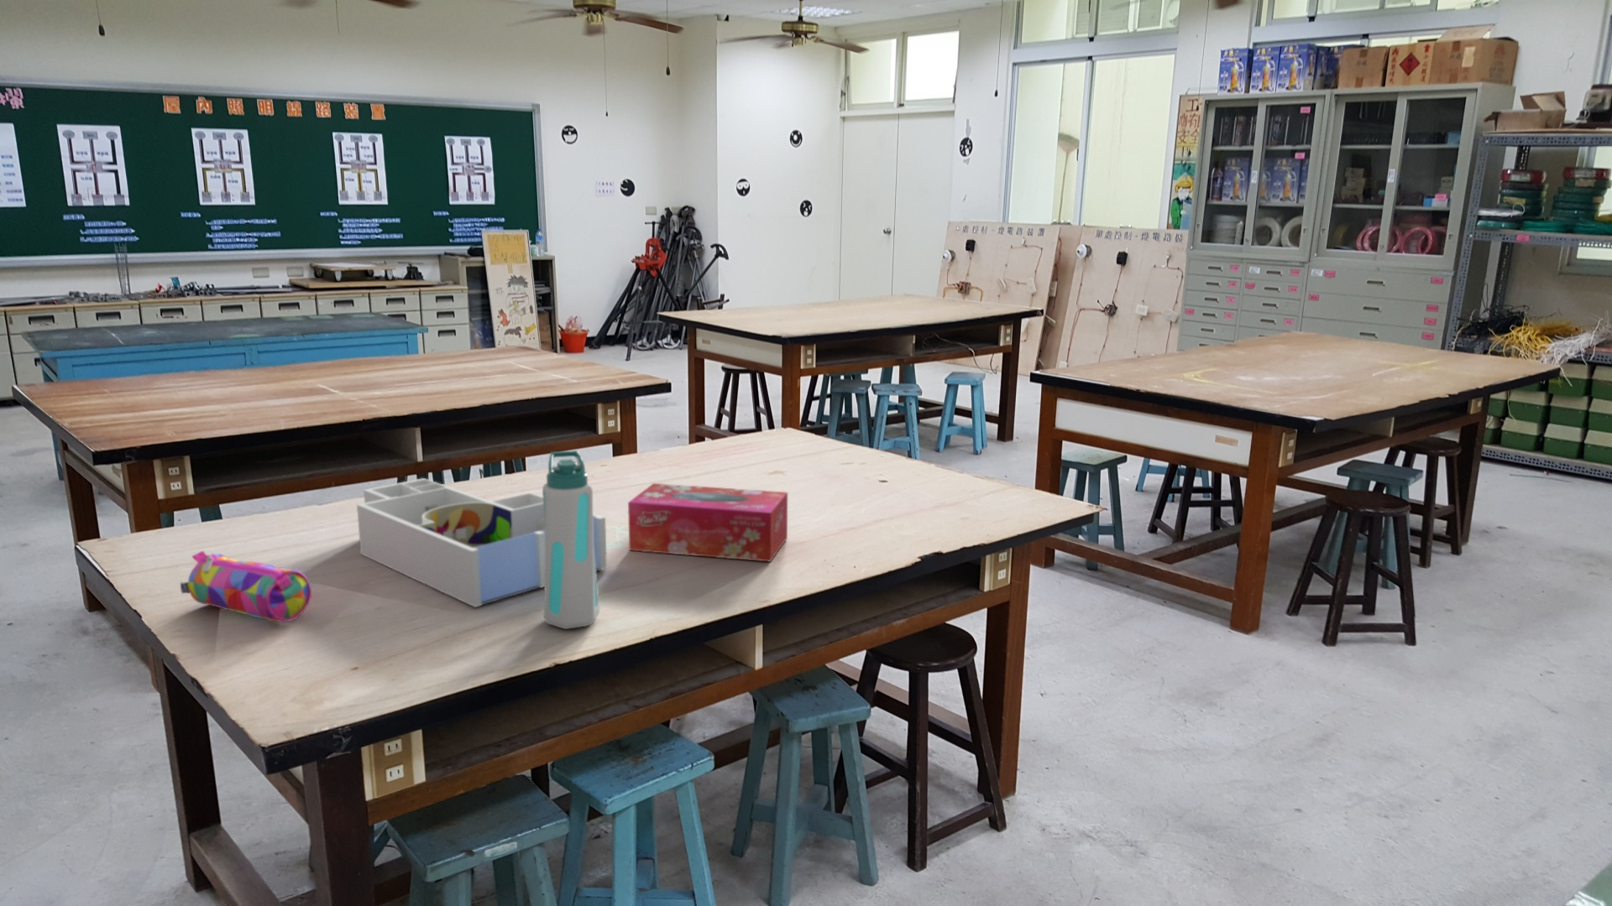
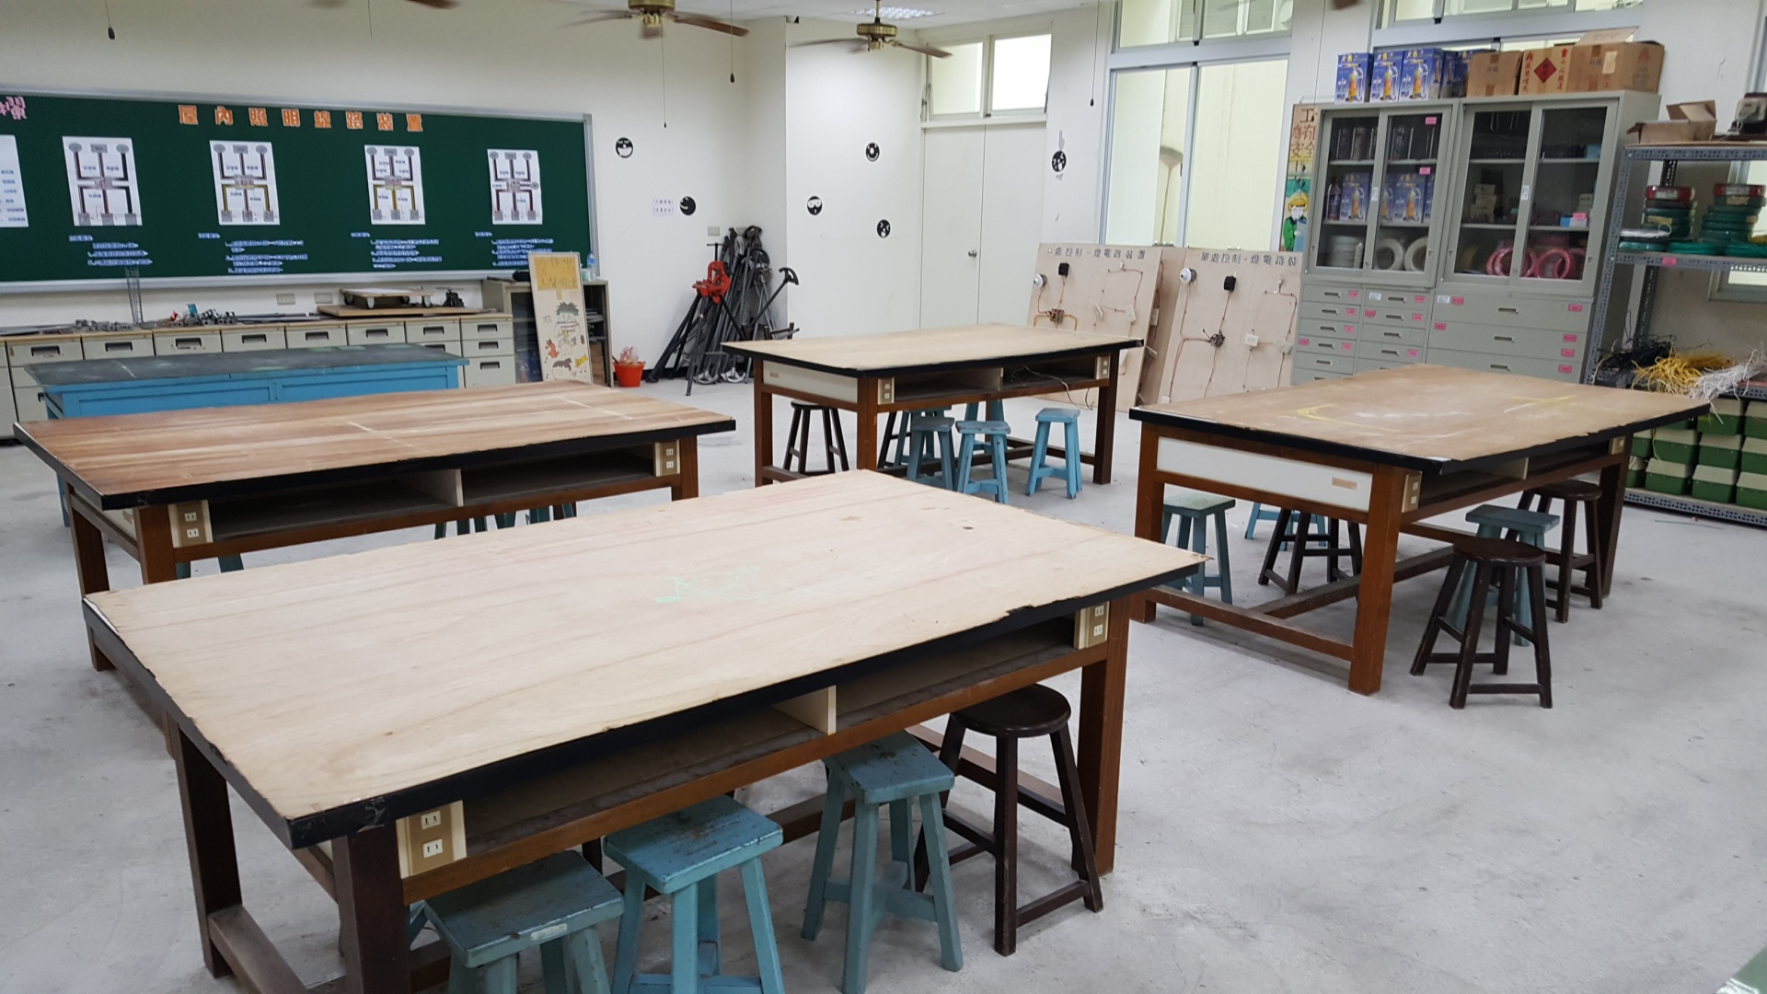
- water bottle [541,449,600,631]
- pencil case [179,550,312,623]
- tissue box [627,482,788,562]
- desk organizer [356,477,608,608]
